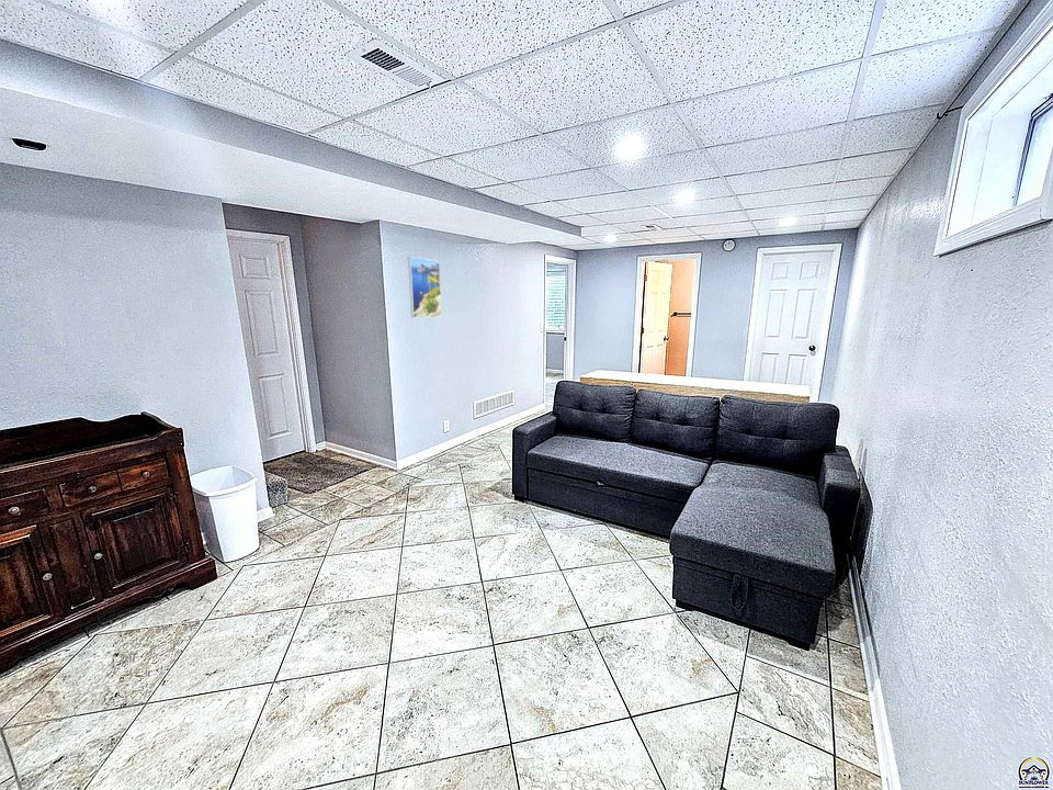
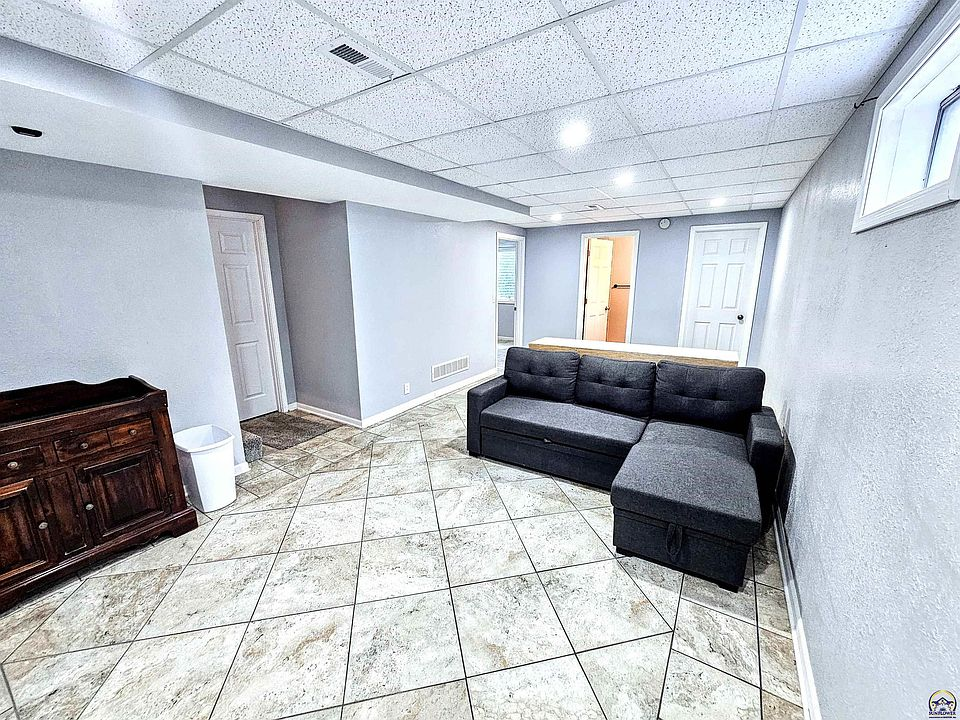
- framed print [407,256,443,319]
